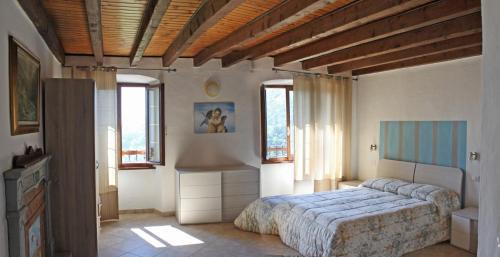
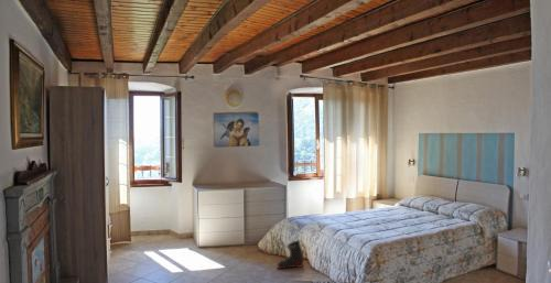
+ ski boot [276,238,305,270]
